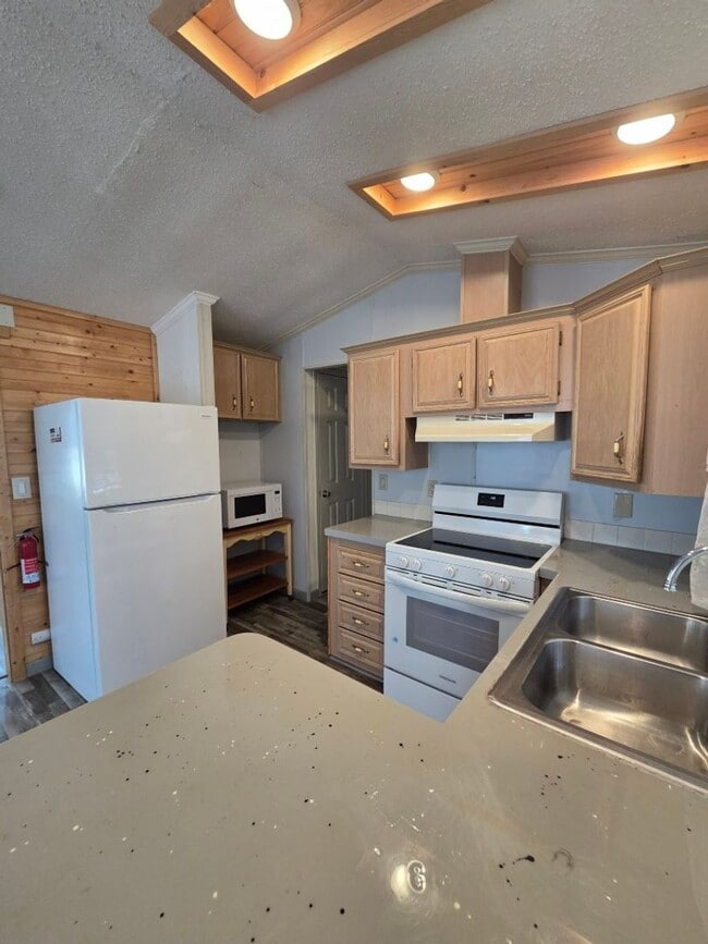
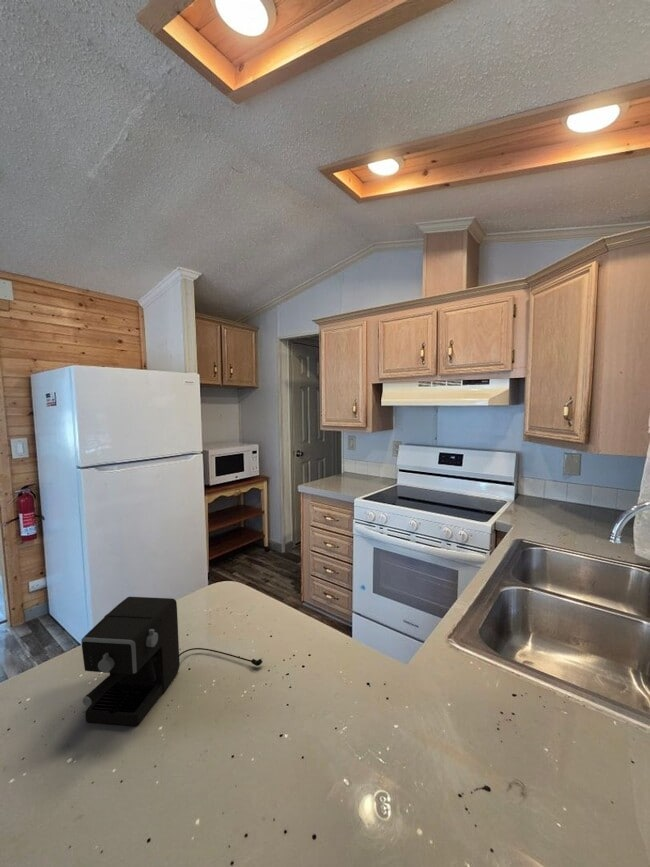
+ coffee maker [80,596,264,727]
